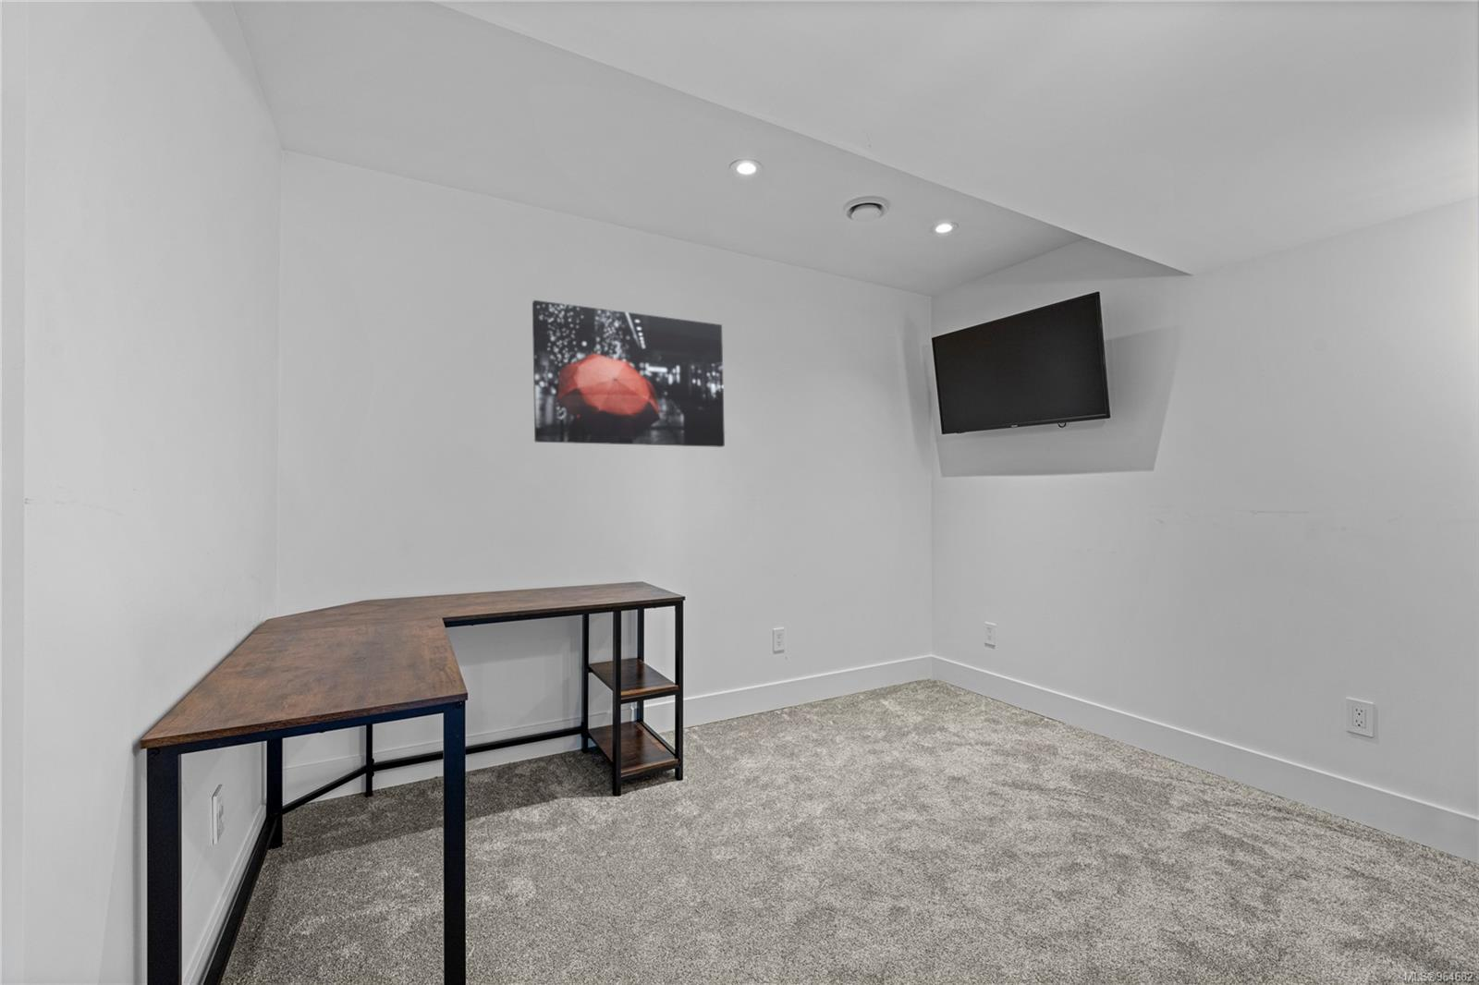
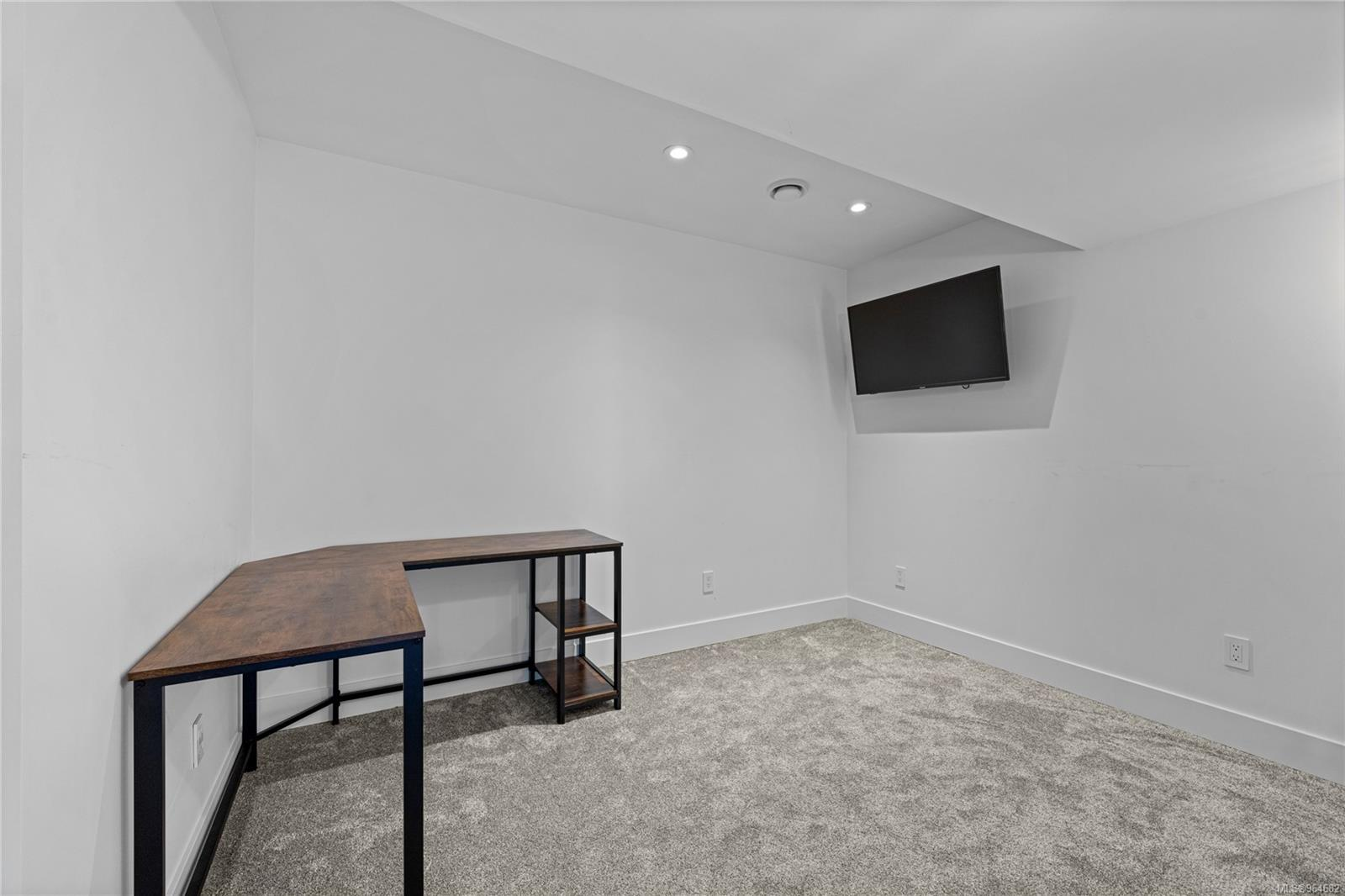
- wall art [531,299,726,449]
